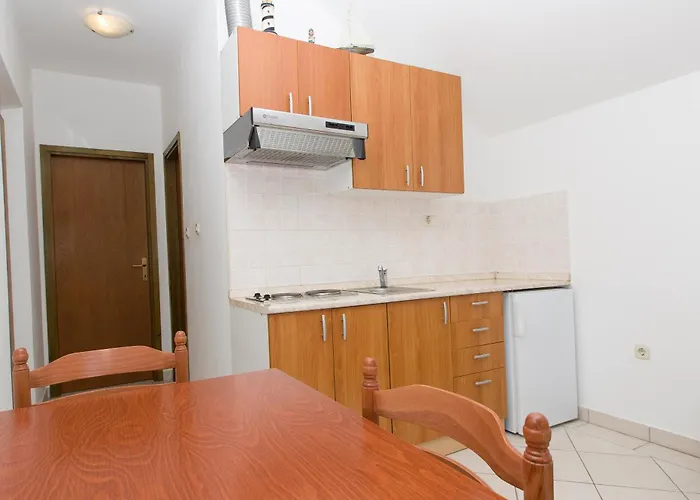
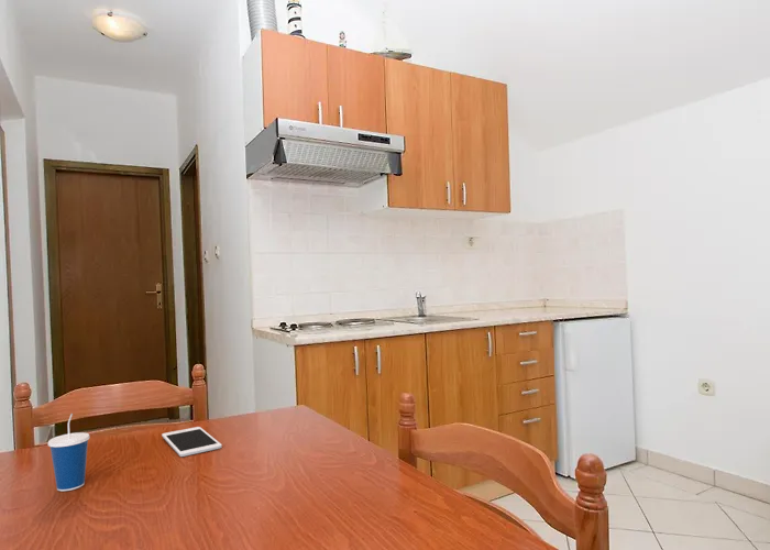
+ cup [47,413,91,492]
+ cell phone [161,426,223,458]
